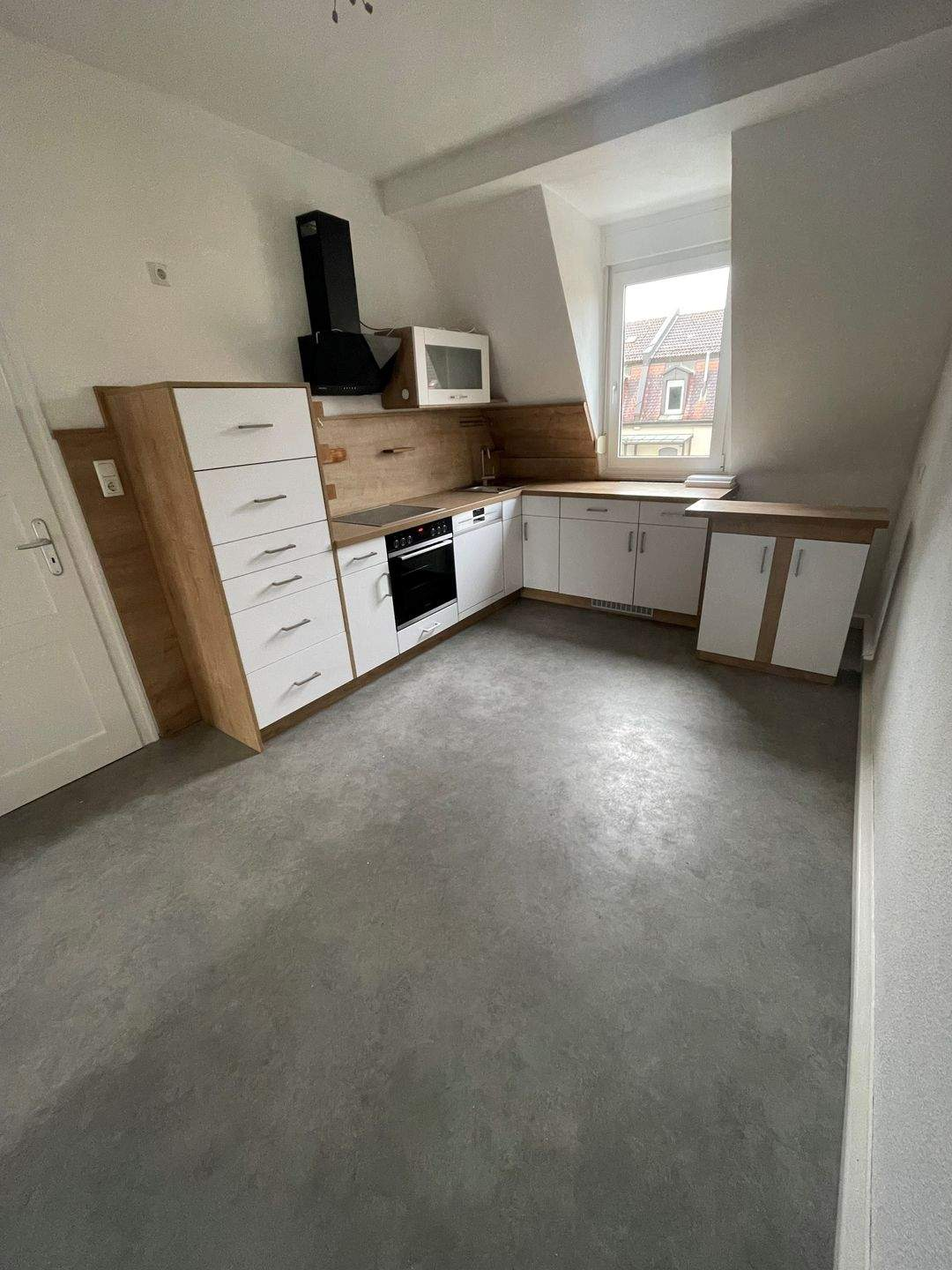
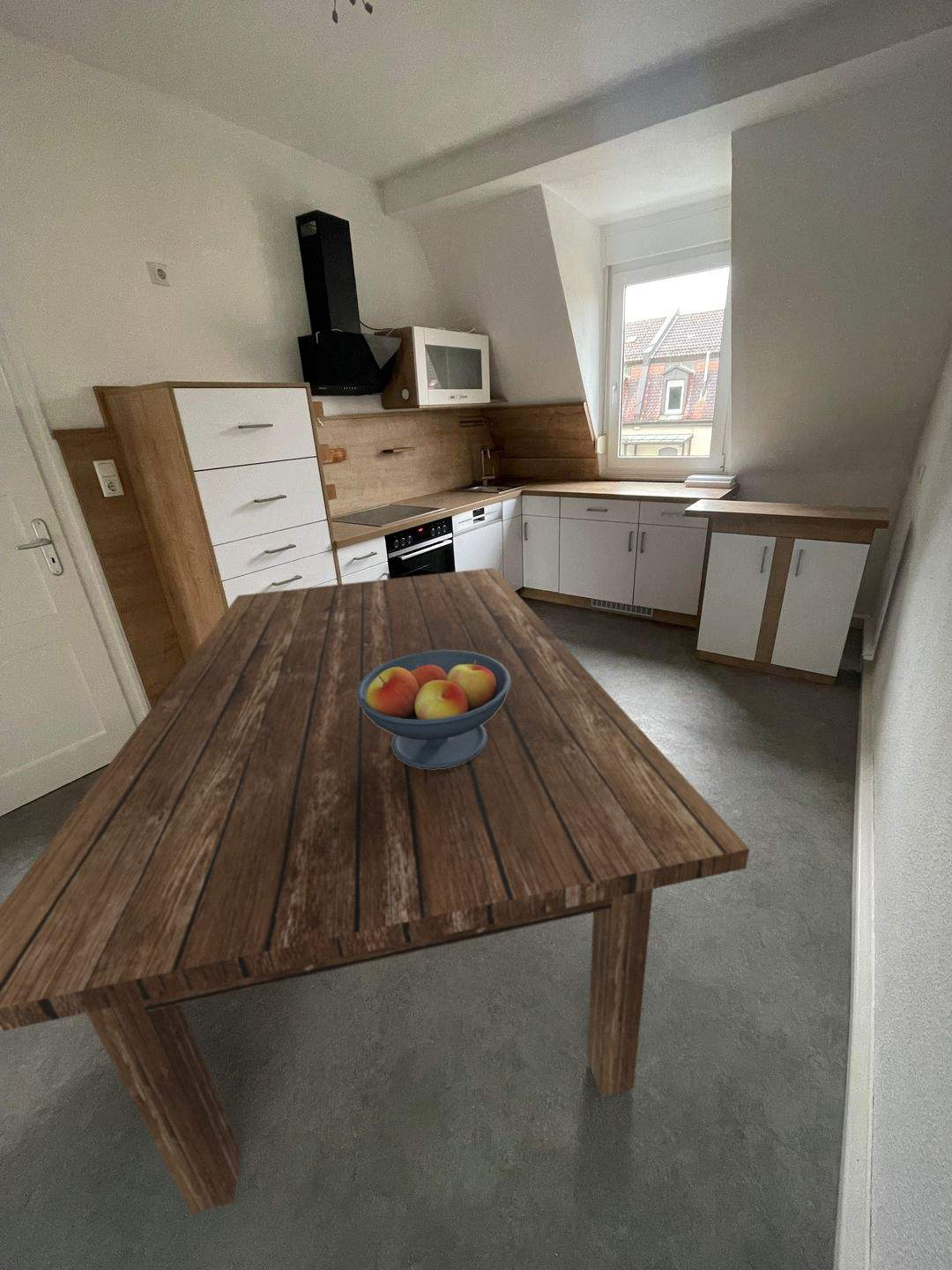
+ dining table [0,567,751,1214]
+ fruit bowl [356,650,510,769]
